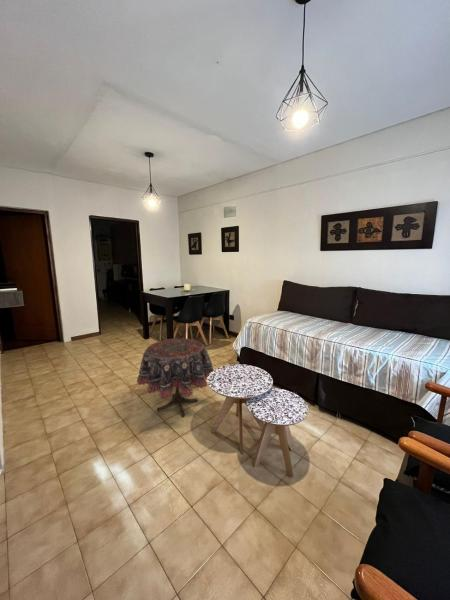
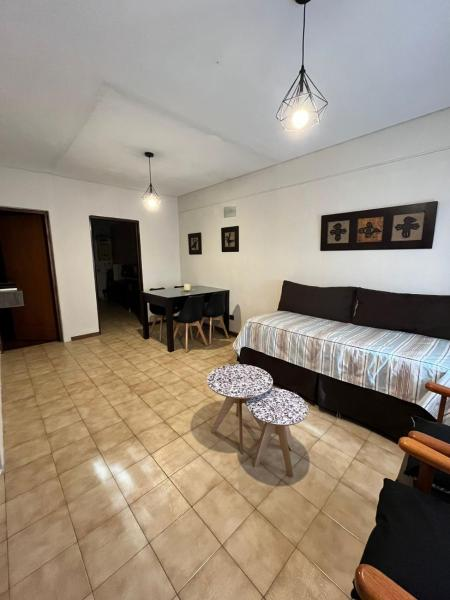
- side table [136,337,215,418]
